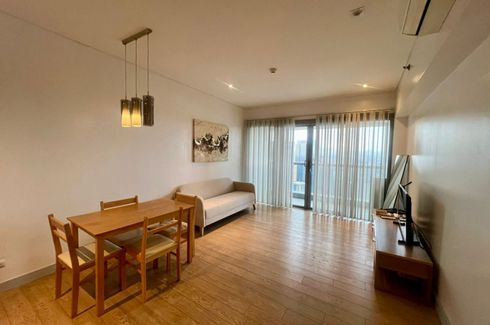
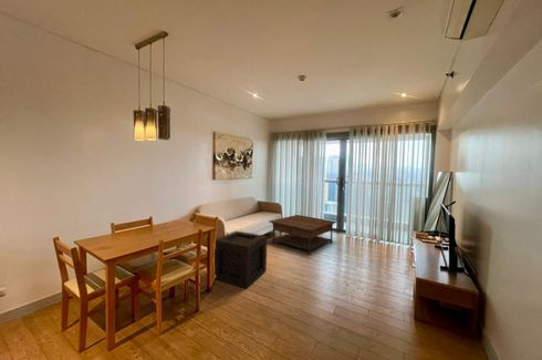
+ coffee table [269,214,337,255]
+ wooden crate [213,230,268,289]
